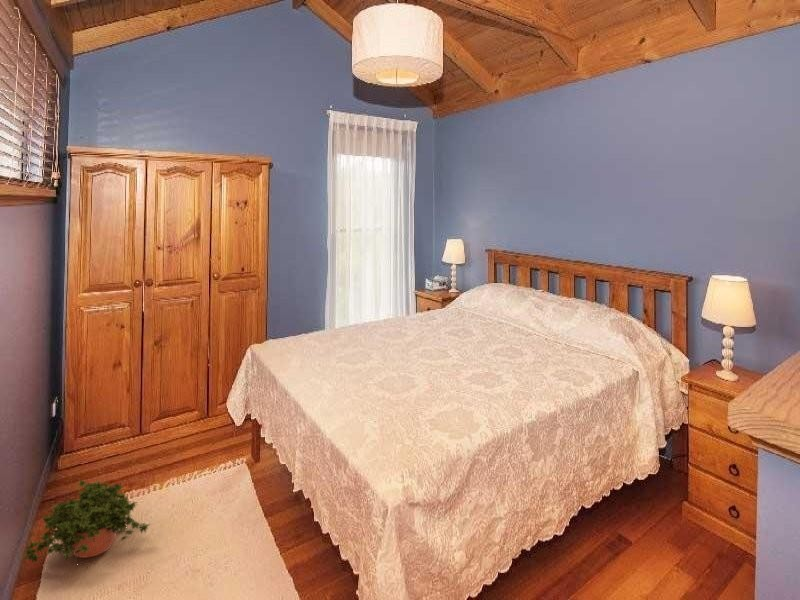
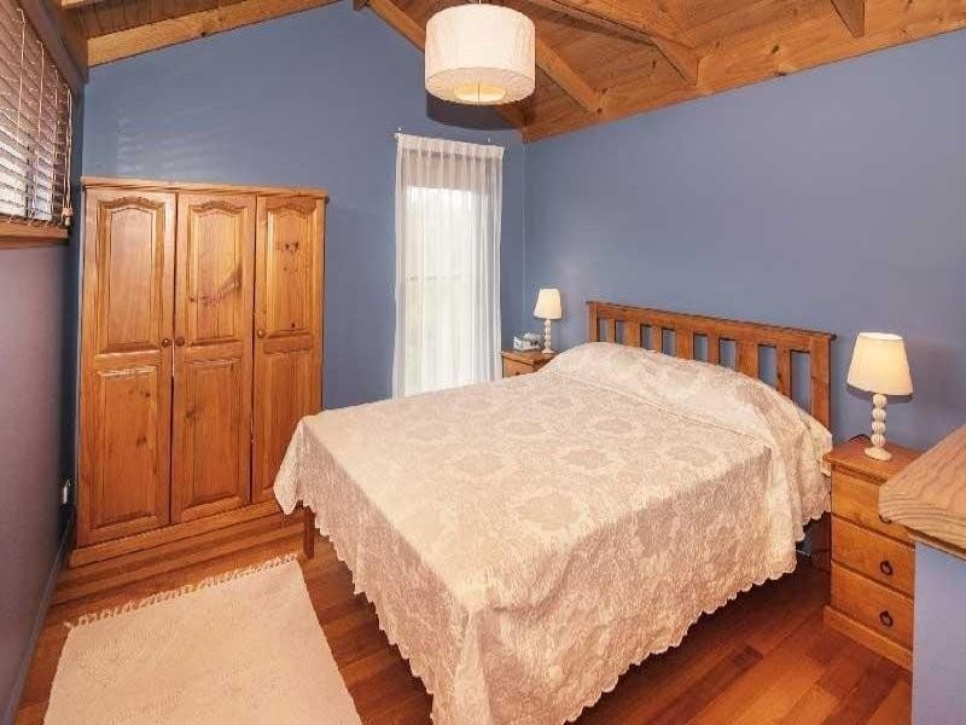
- potted plant [21,478,152,563]
